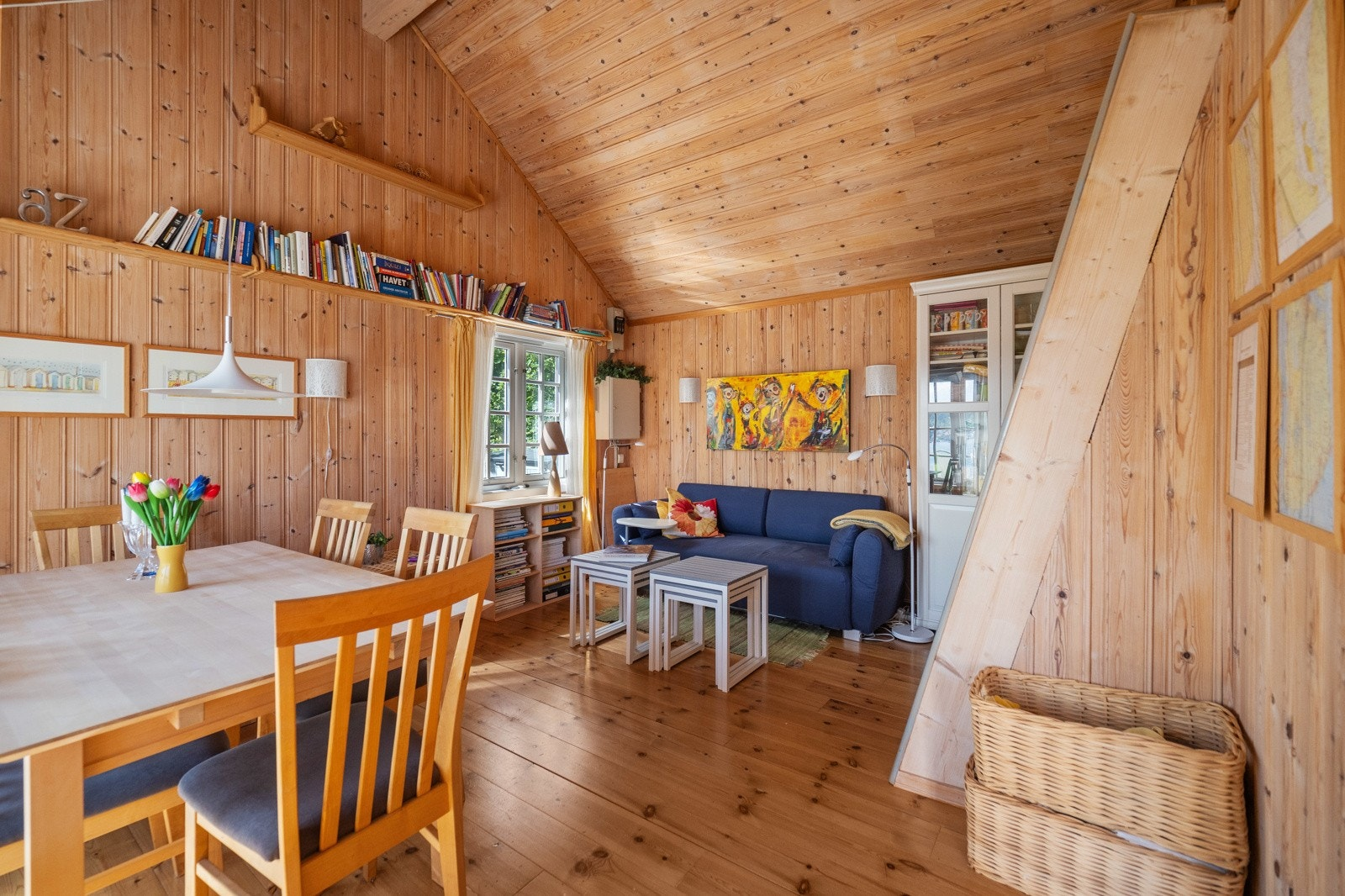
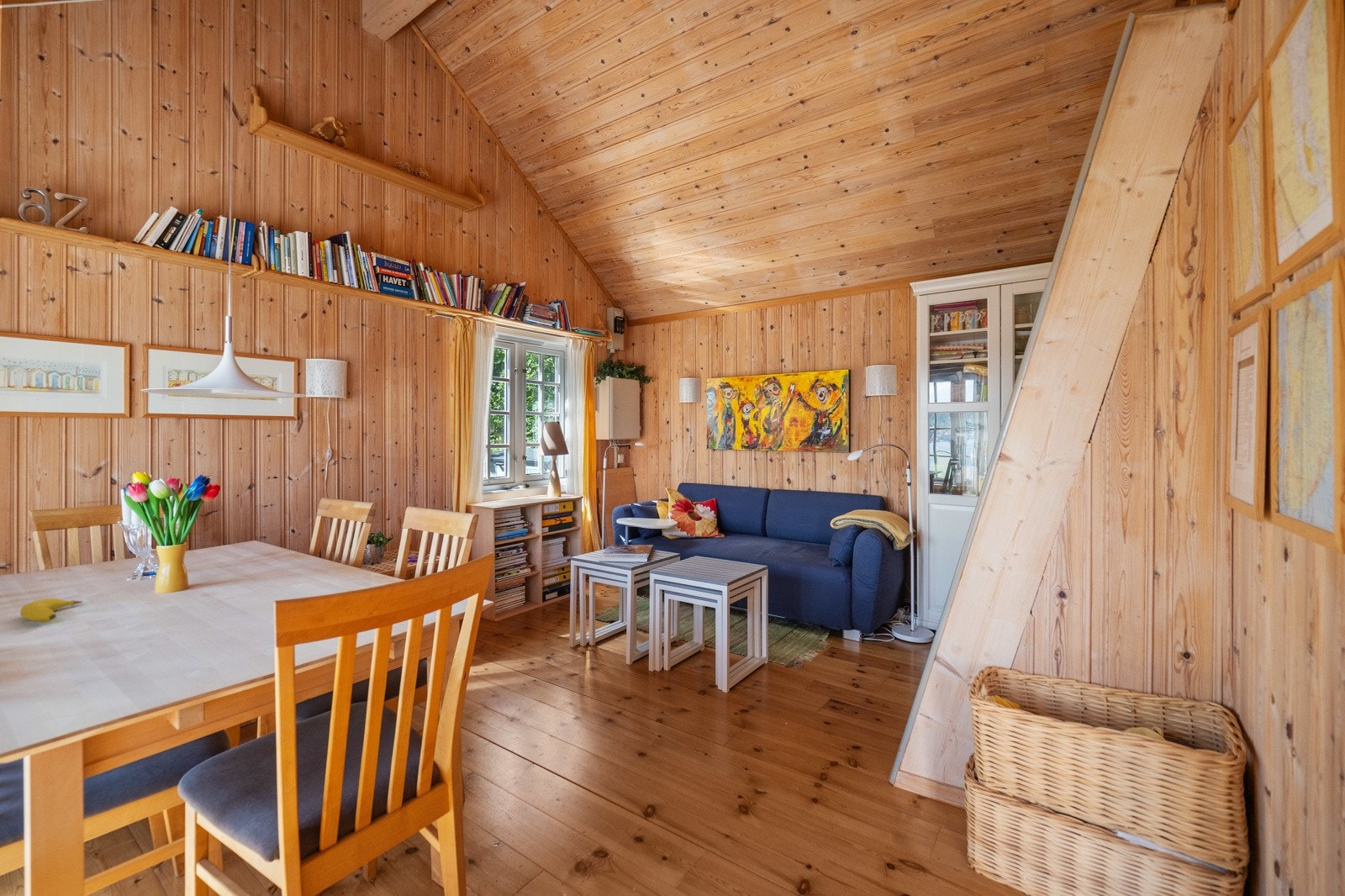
+ fruit [19,598,83,623]
